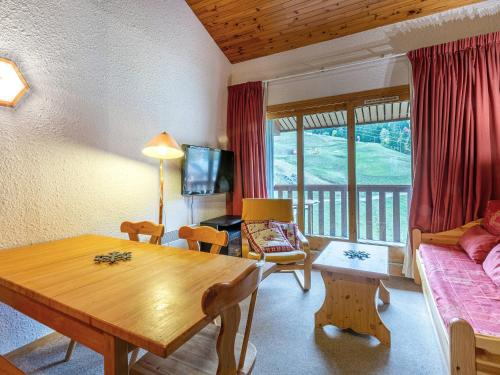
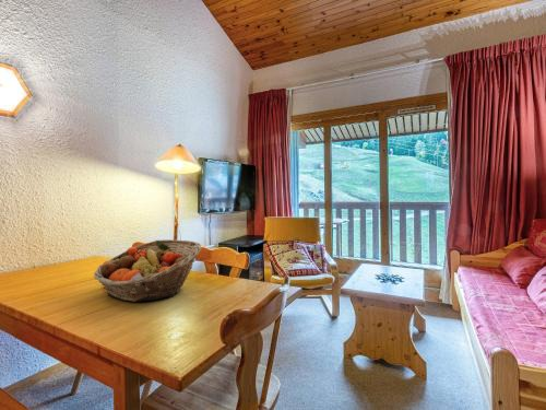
+ fruit basket [93,238,202,303]
